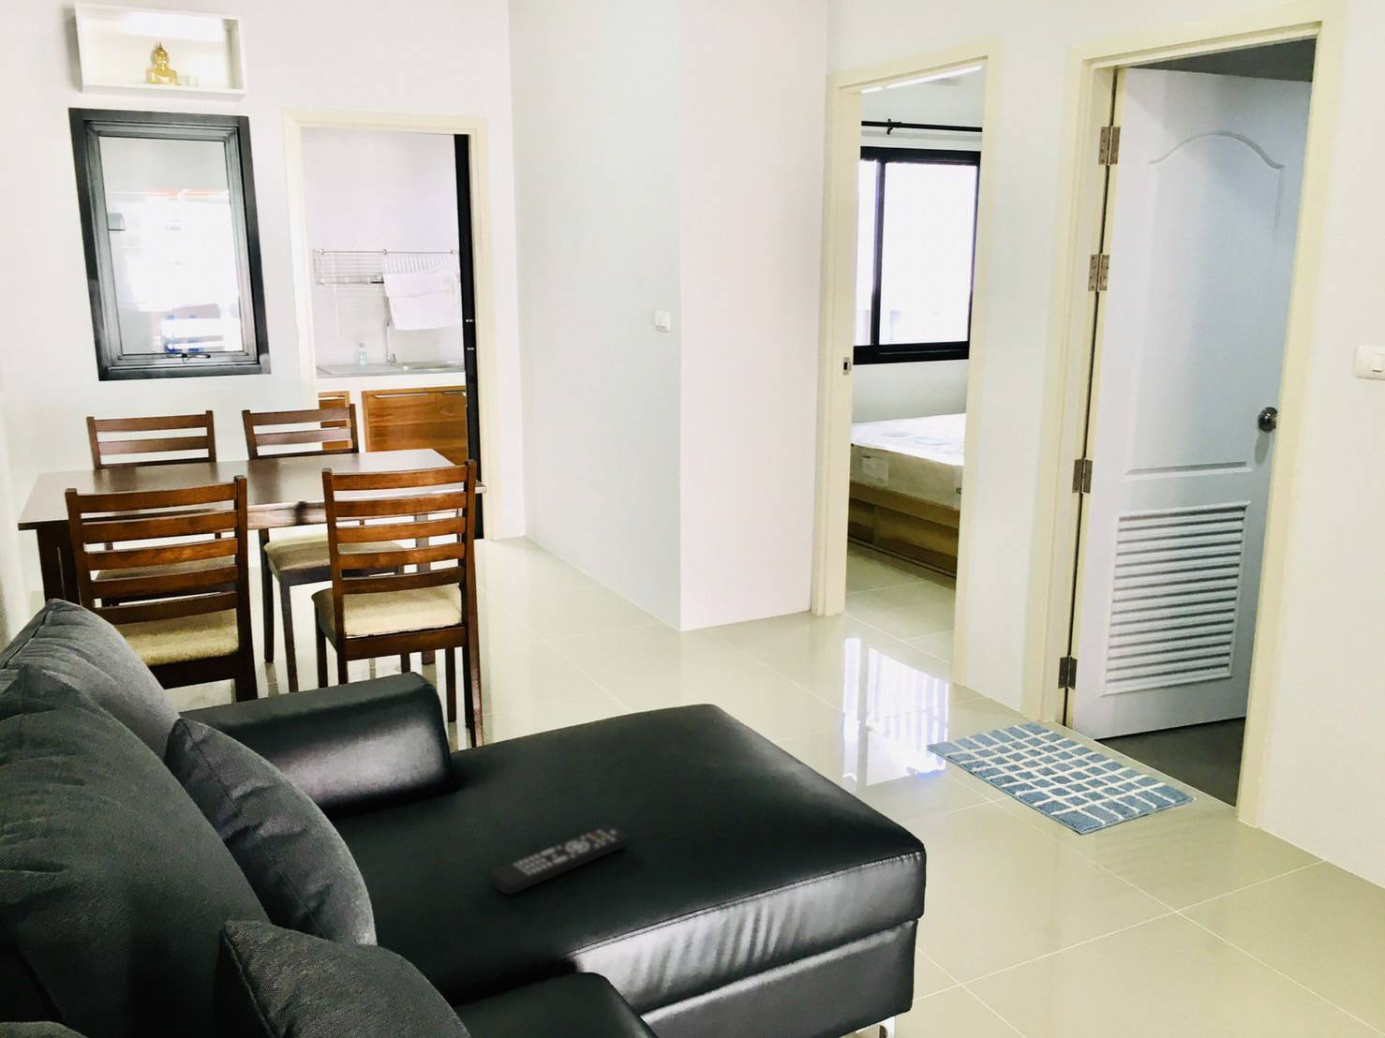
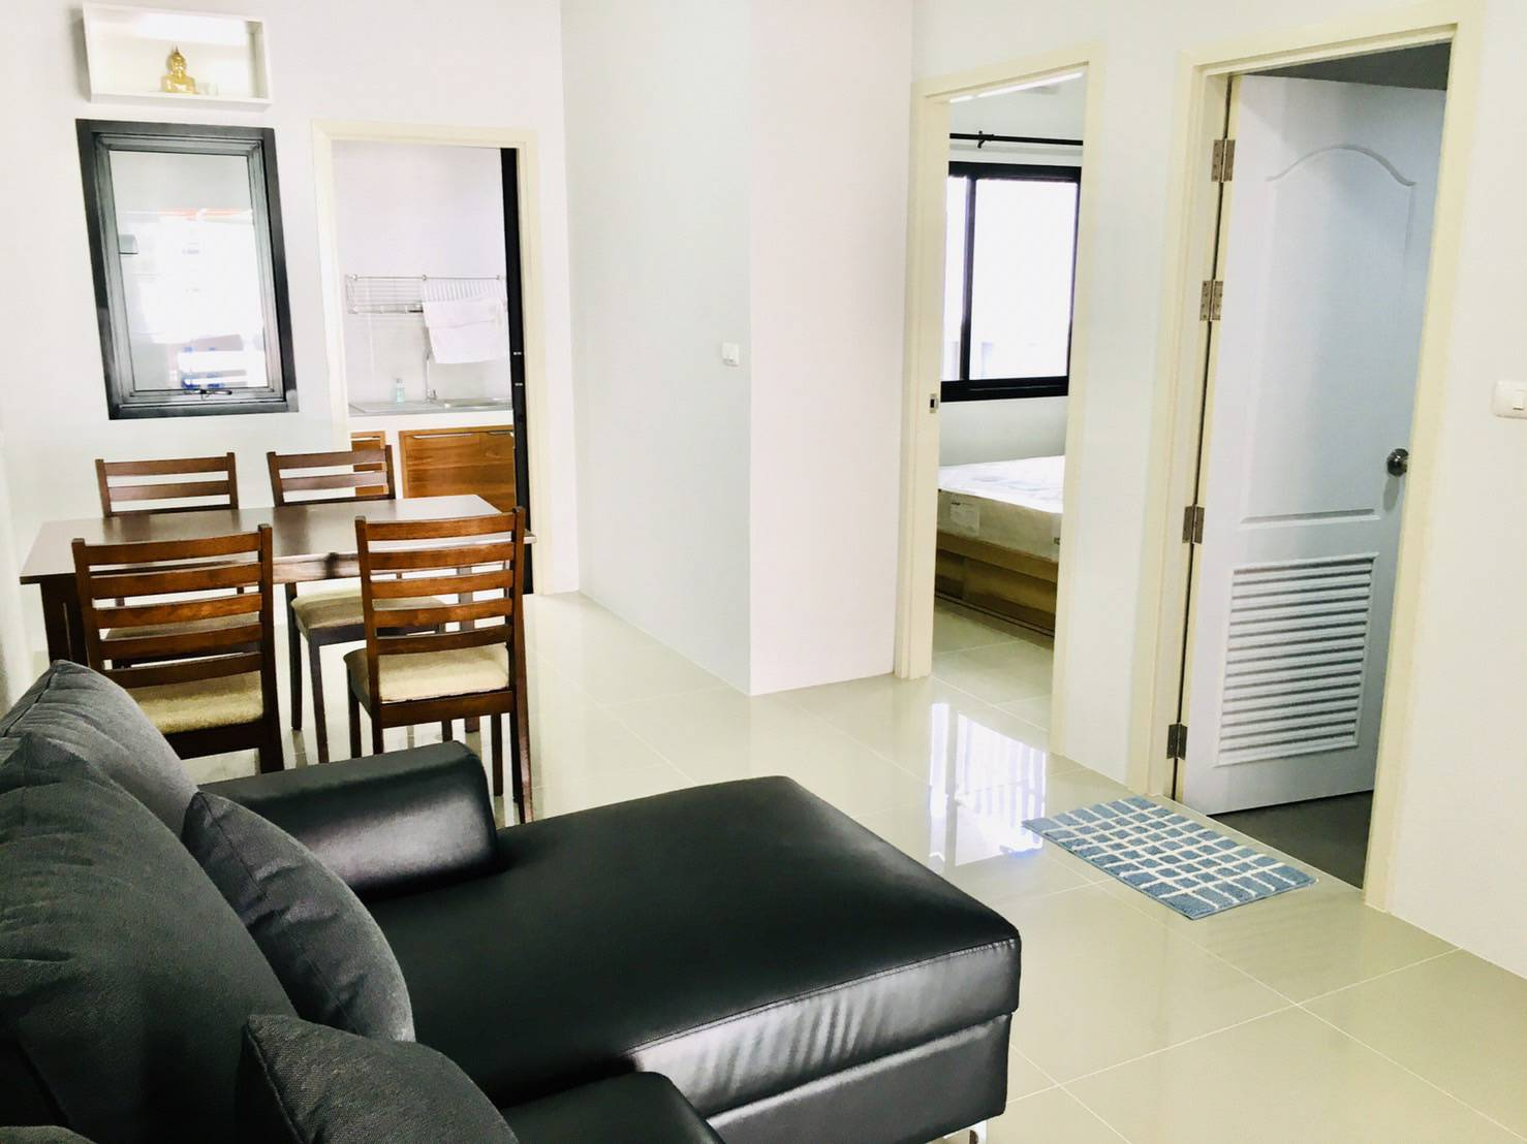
- remote control [489,824,630,895]
